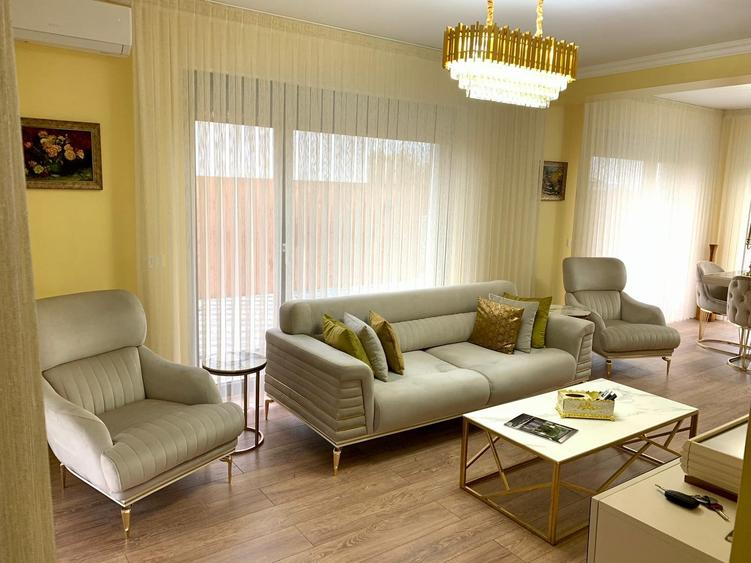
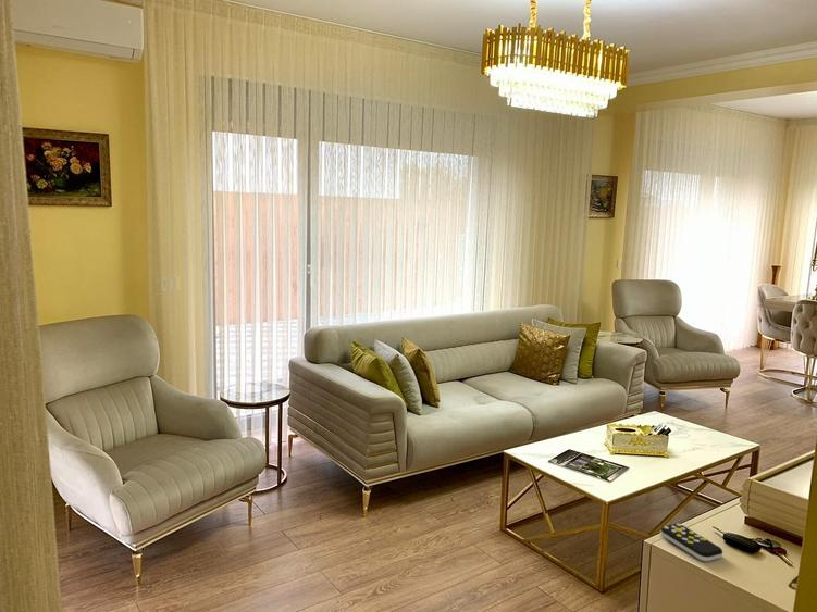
+ remote control [659,523,723,562]
